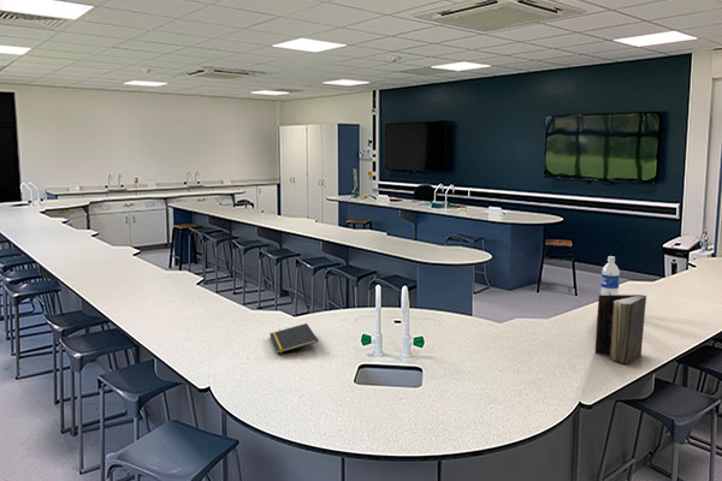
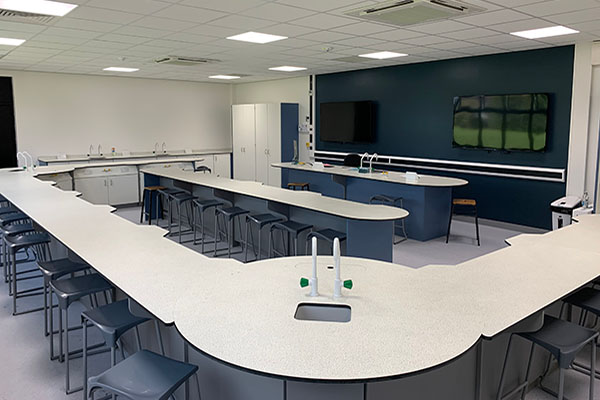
- notepad [268,322,319,355]
- book [593,293,647,366]
- water bottle [599,255,621,295]
